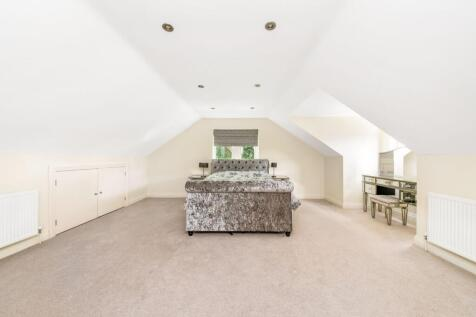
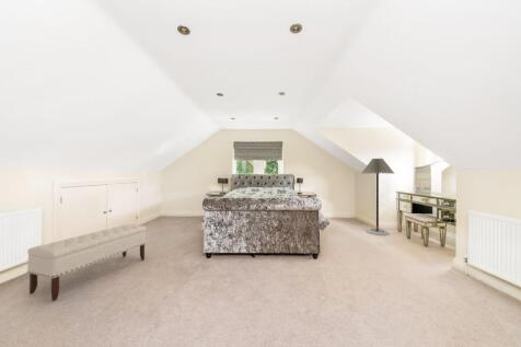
+ bench [26,223,148,302]
+ floor lamp [360,158,395,236]
